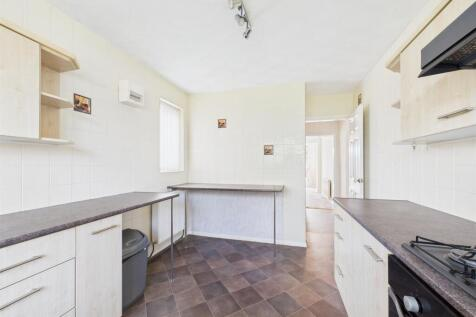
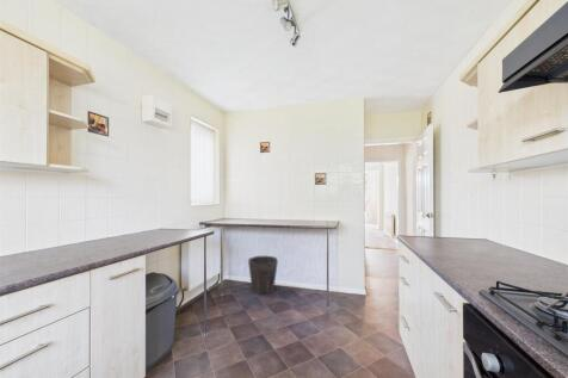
+ waste bin [247,255,279,295]
